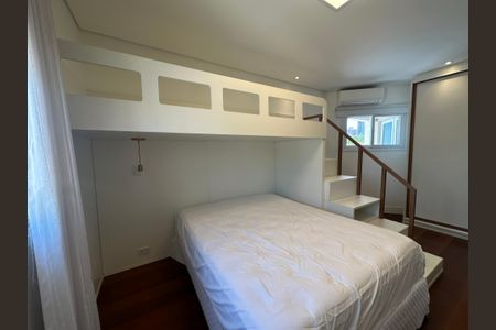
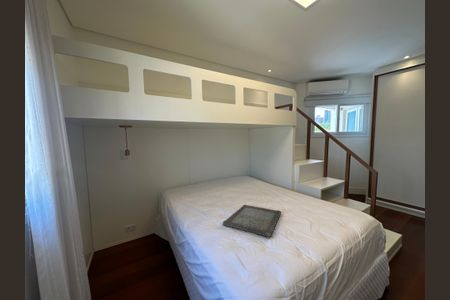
+ serving tray [222,204,282,238]
